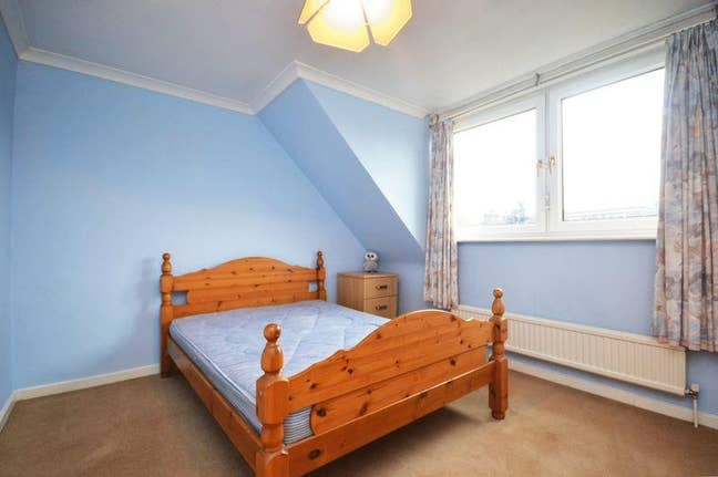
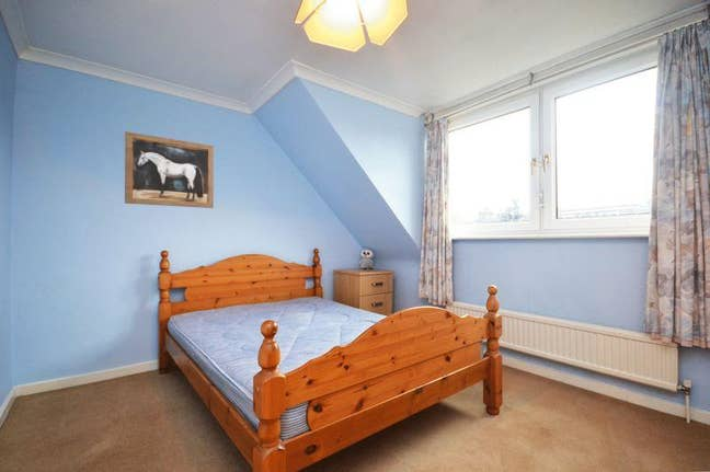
+ wall art [124,130,215,209]
